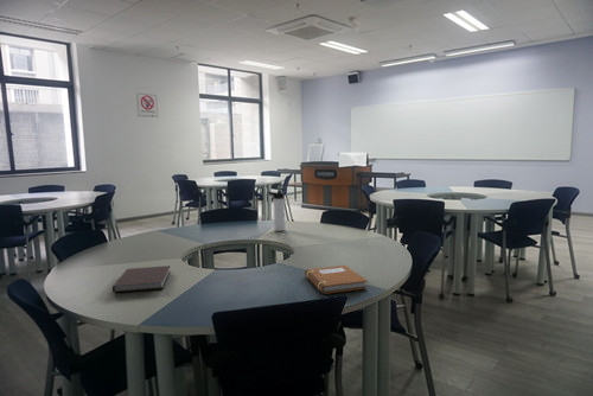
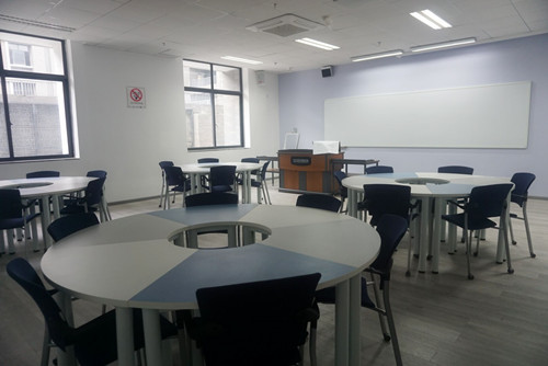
- thermos bottle [266,190,287,232]
- notebook [111,264,172,294]
- notebook [304,264,369,295]
